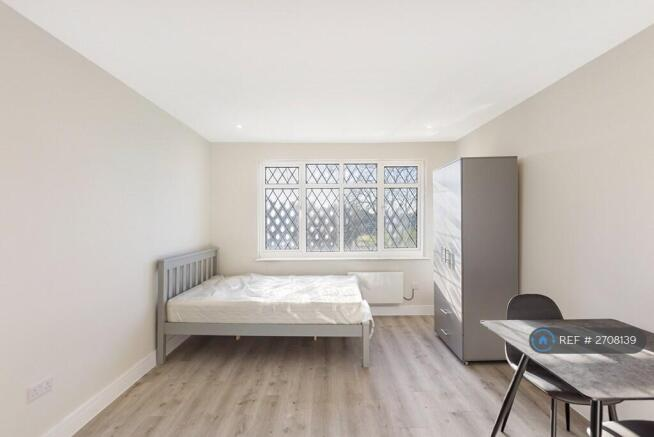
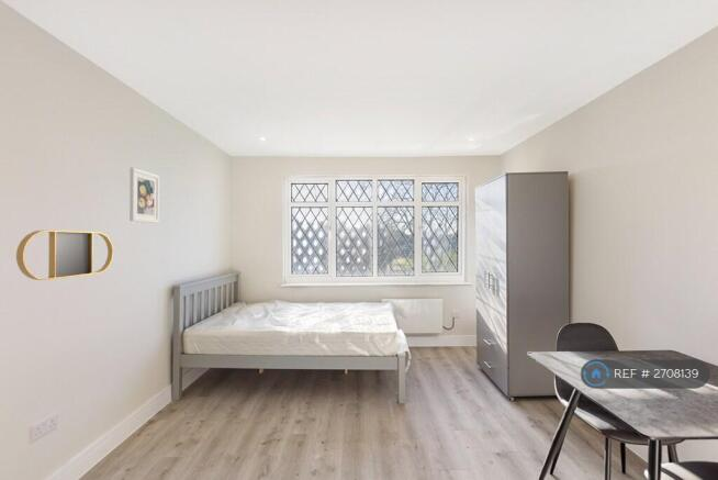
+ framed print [128,166,160,224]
+ home mirror [15,230,114,281]
